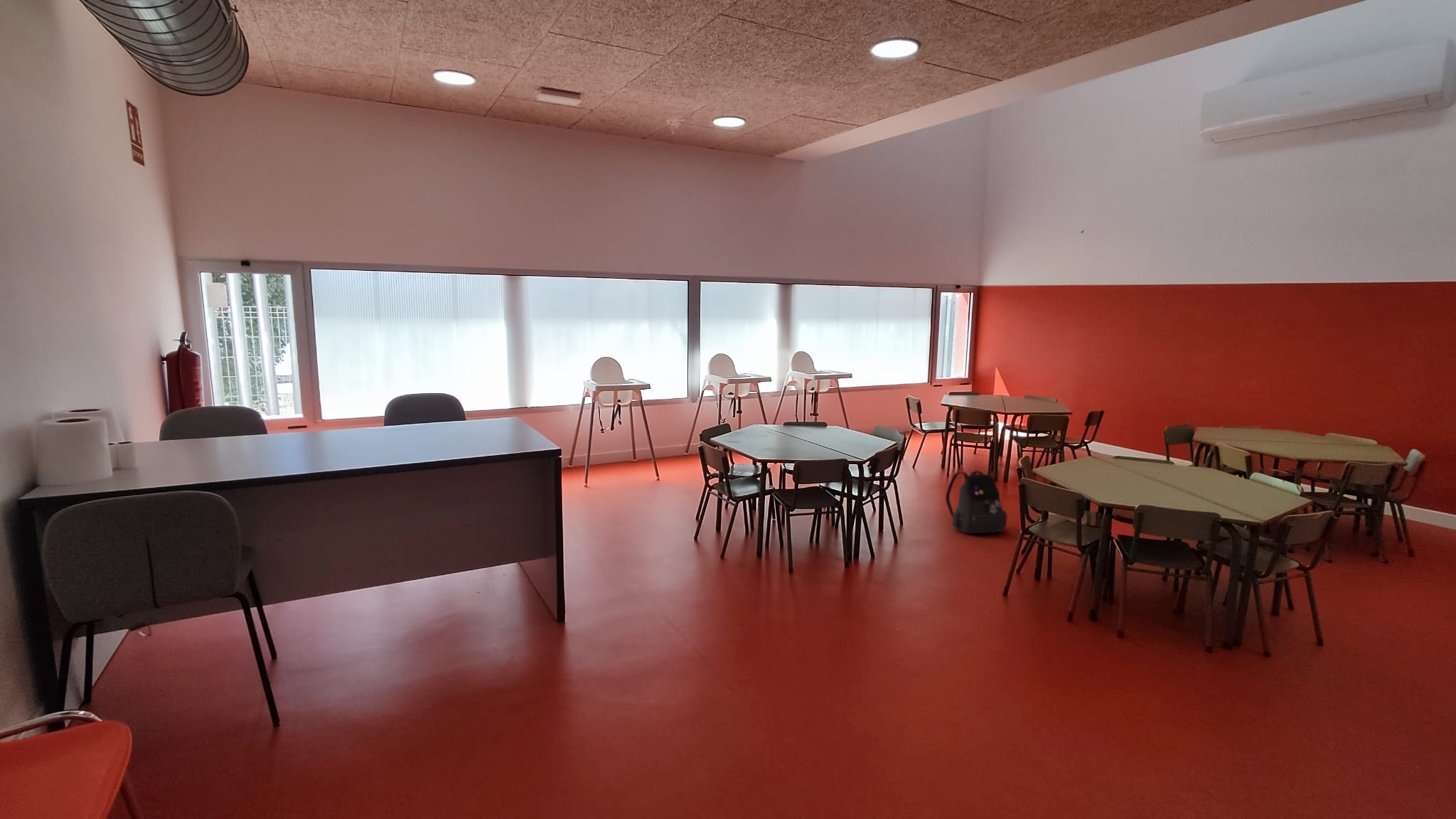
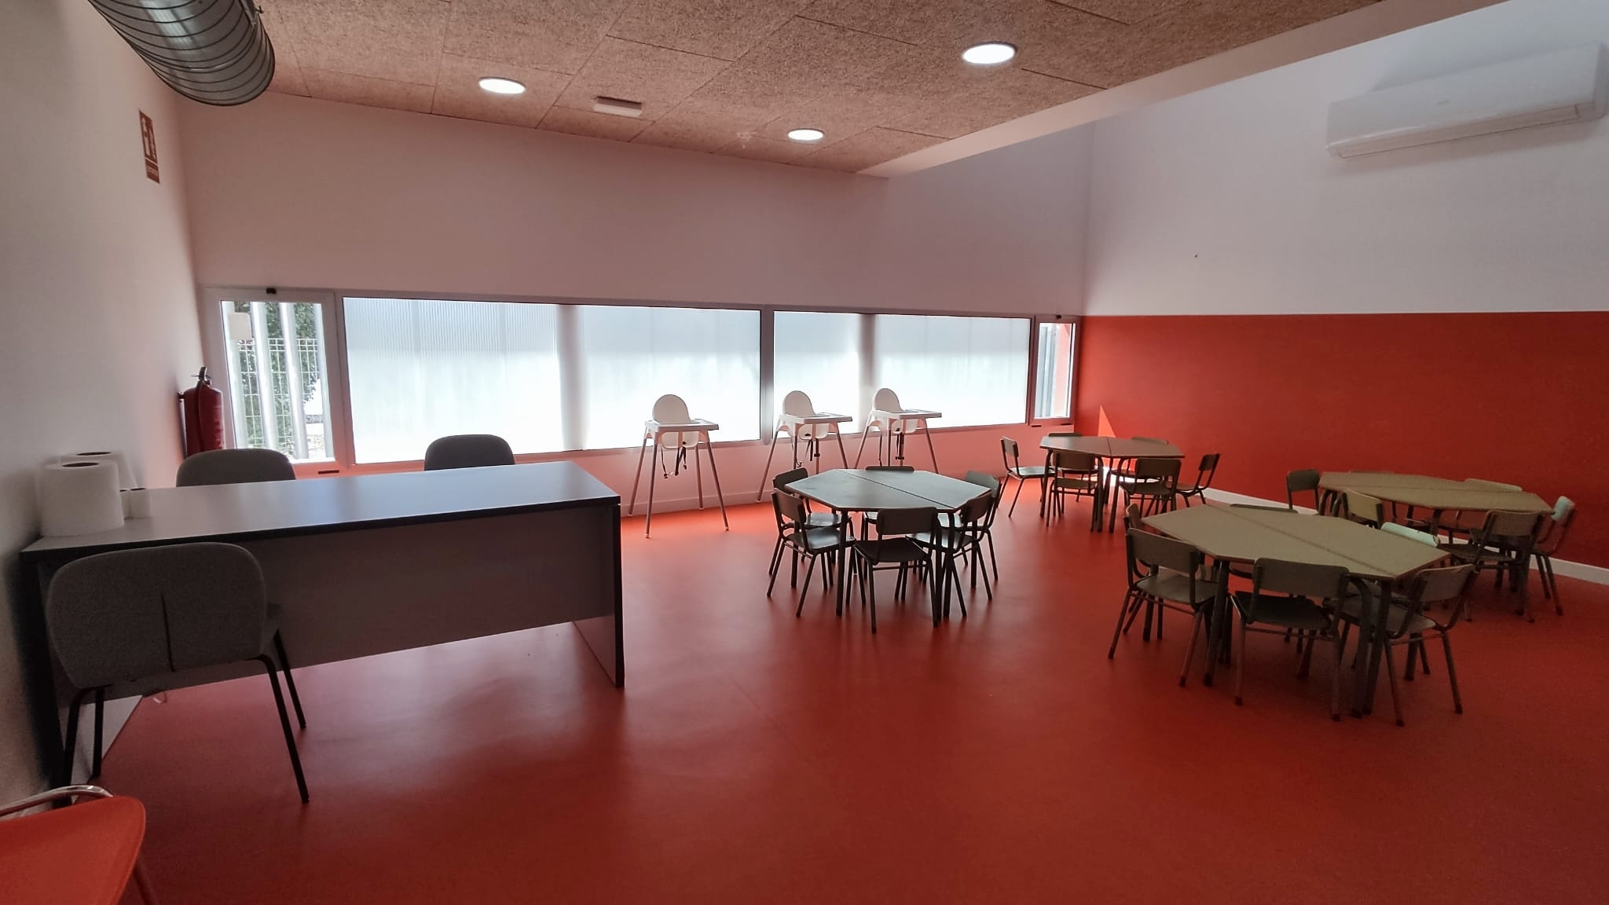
- backpack [945,470,1007,534]
